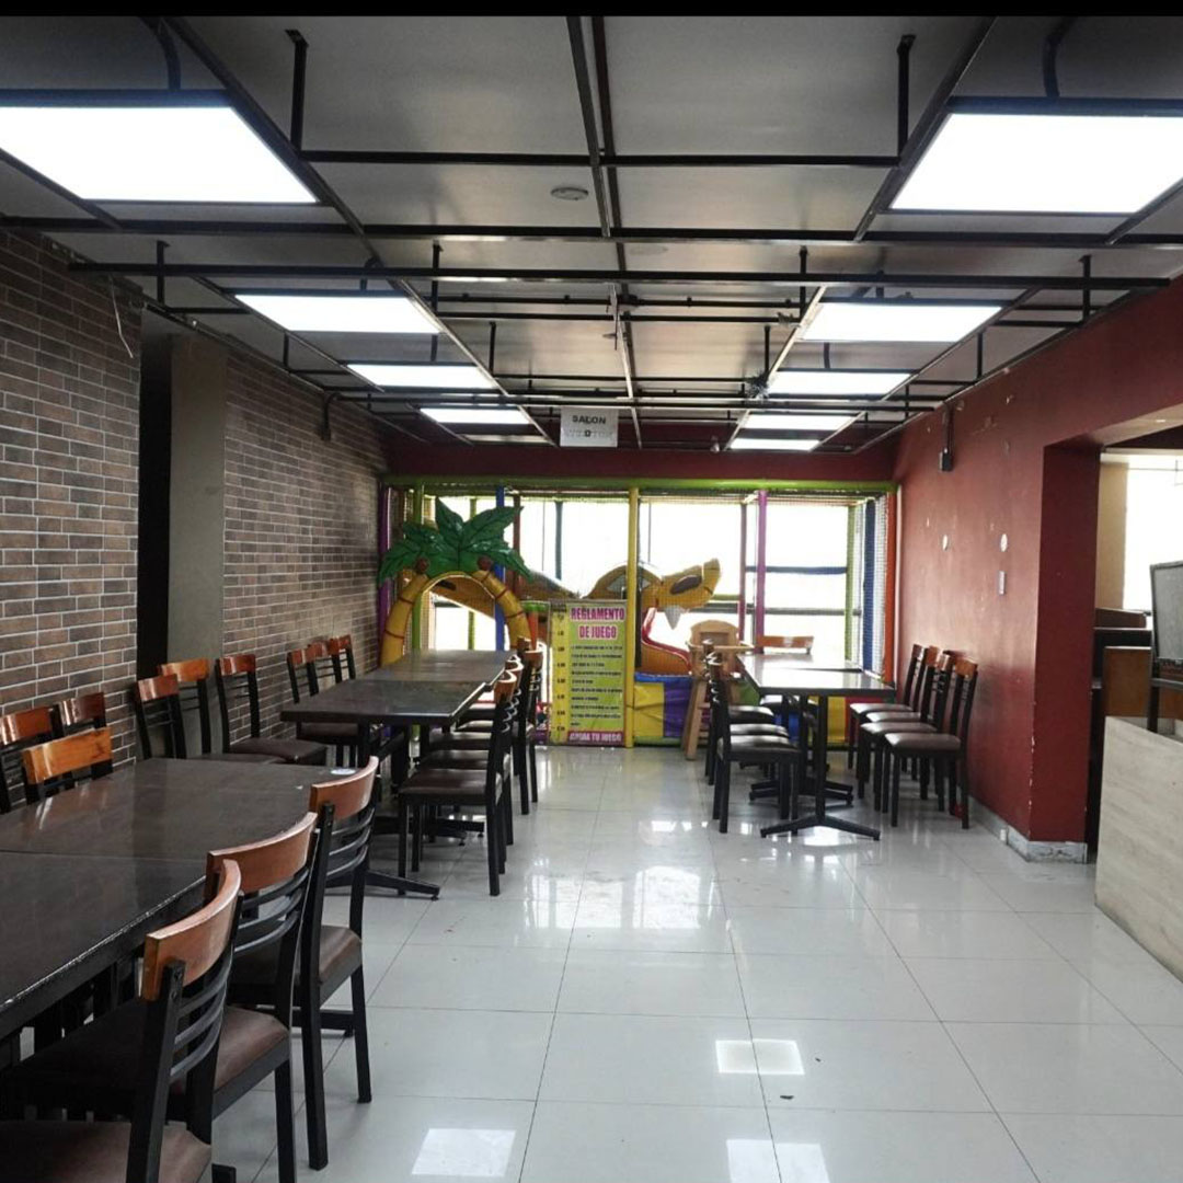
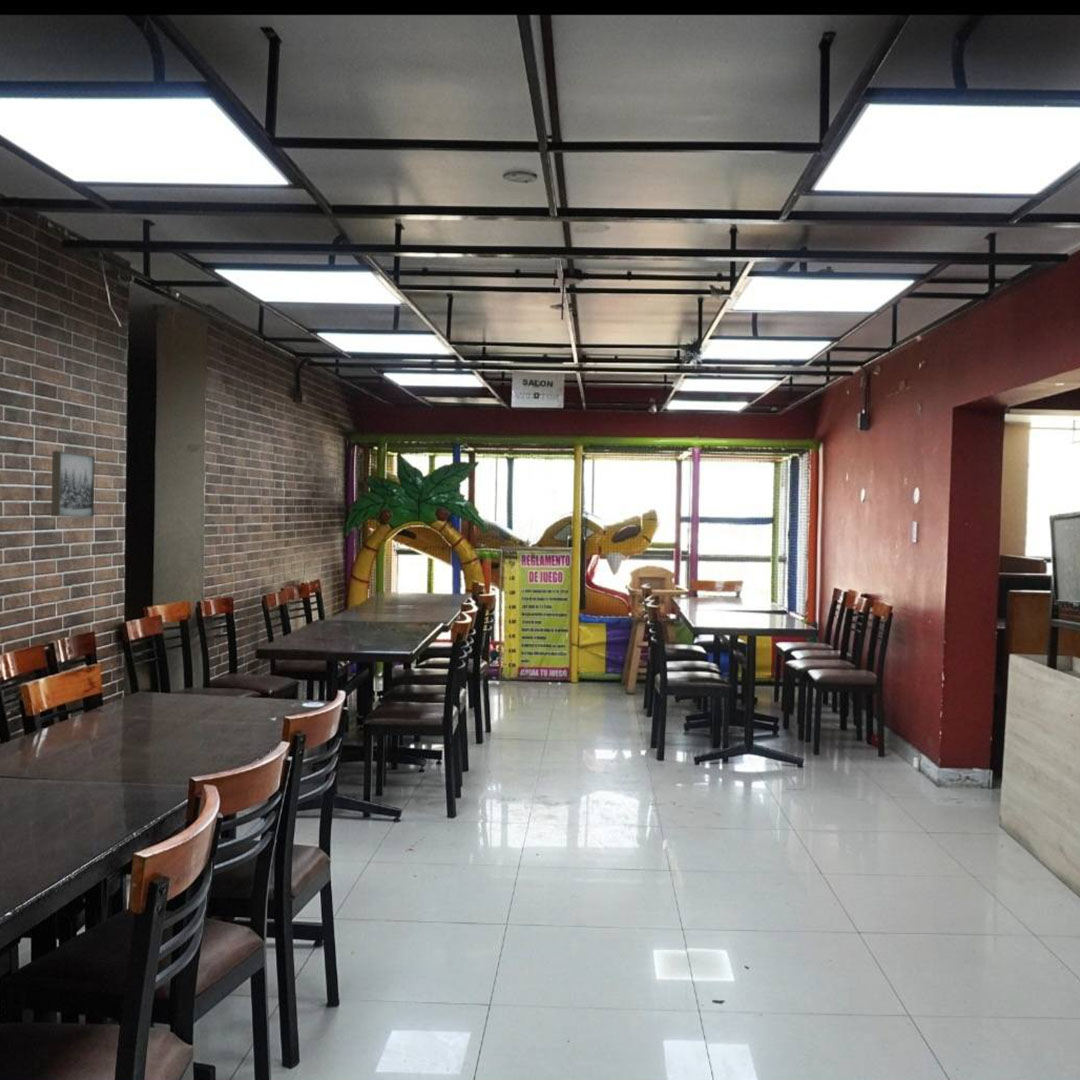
+ wall art [50,450,96,518]
